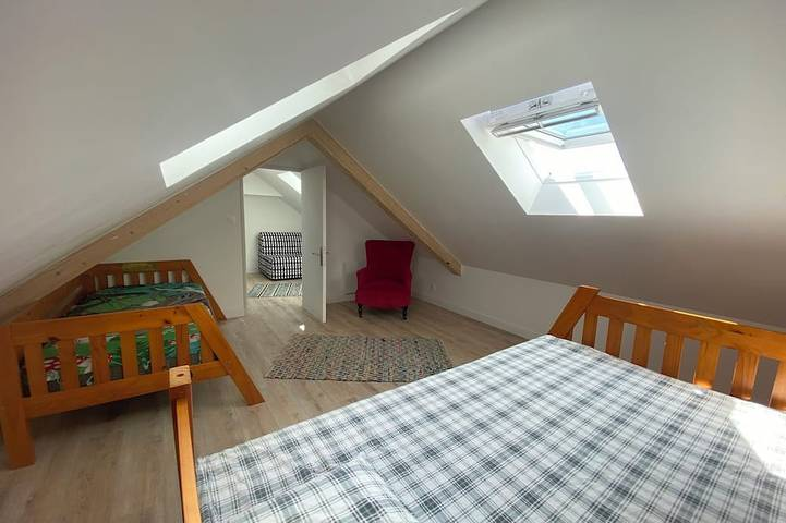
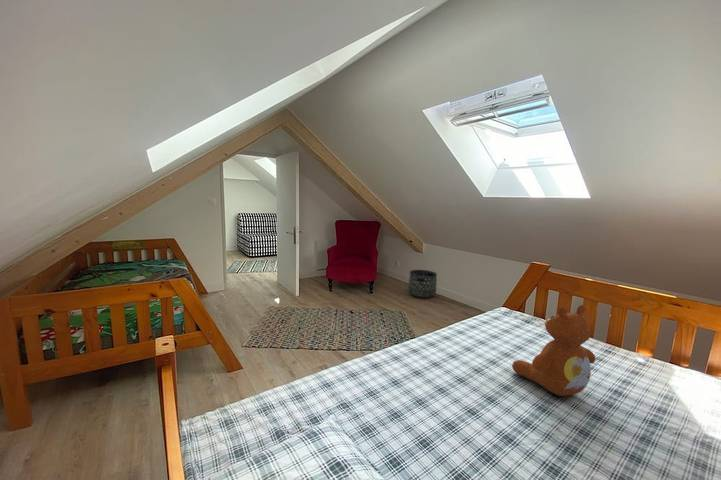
+ basket [407,269,438,299]
+ teddy bear [511,304,596,397]
